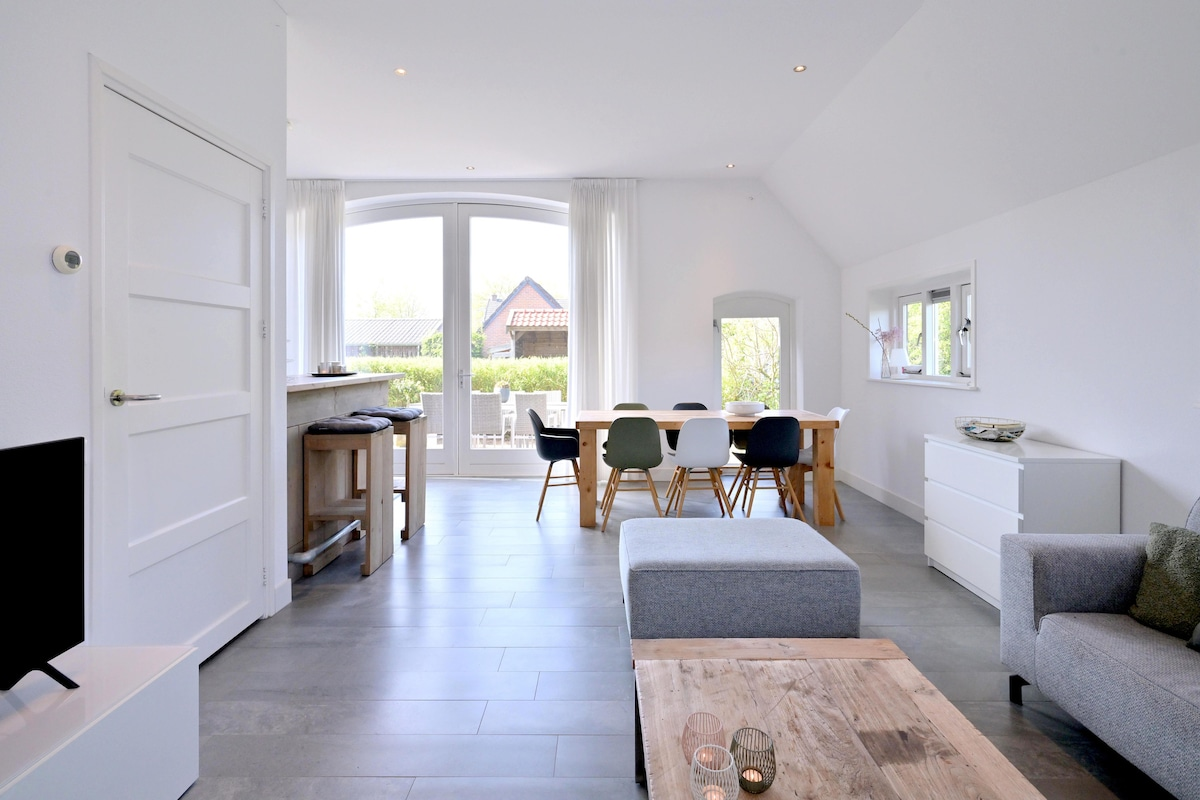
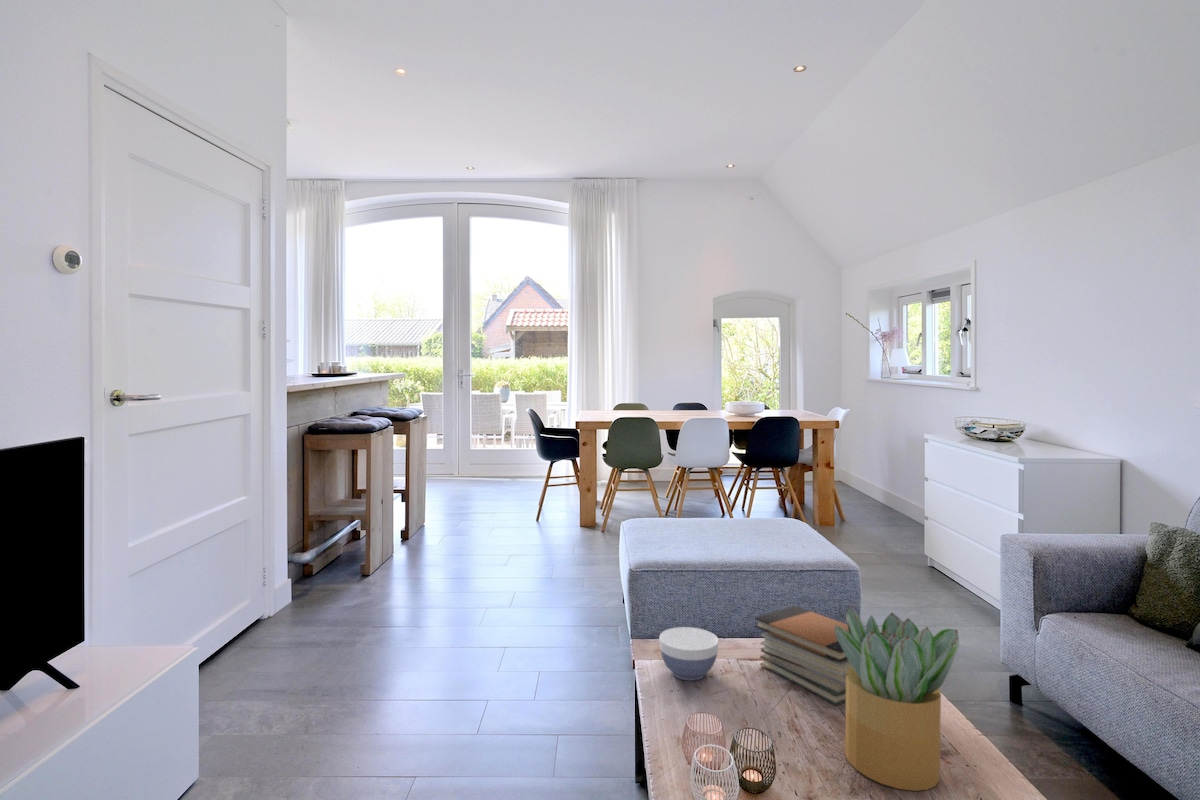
+ potted plant [835,605,960,792]
+ bowl [658,626,719,681]
+ book stack [753,605,852,706]
